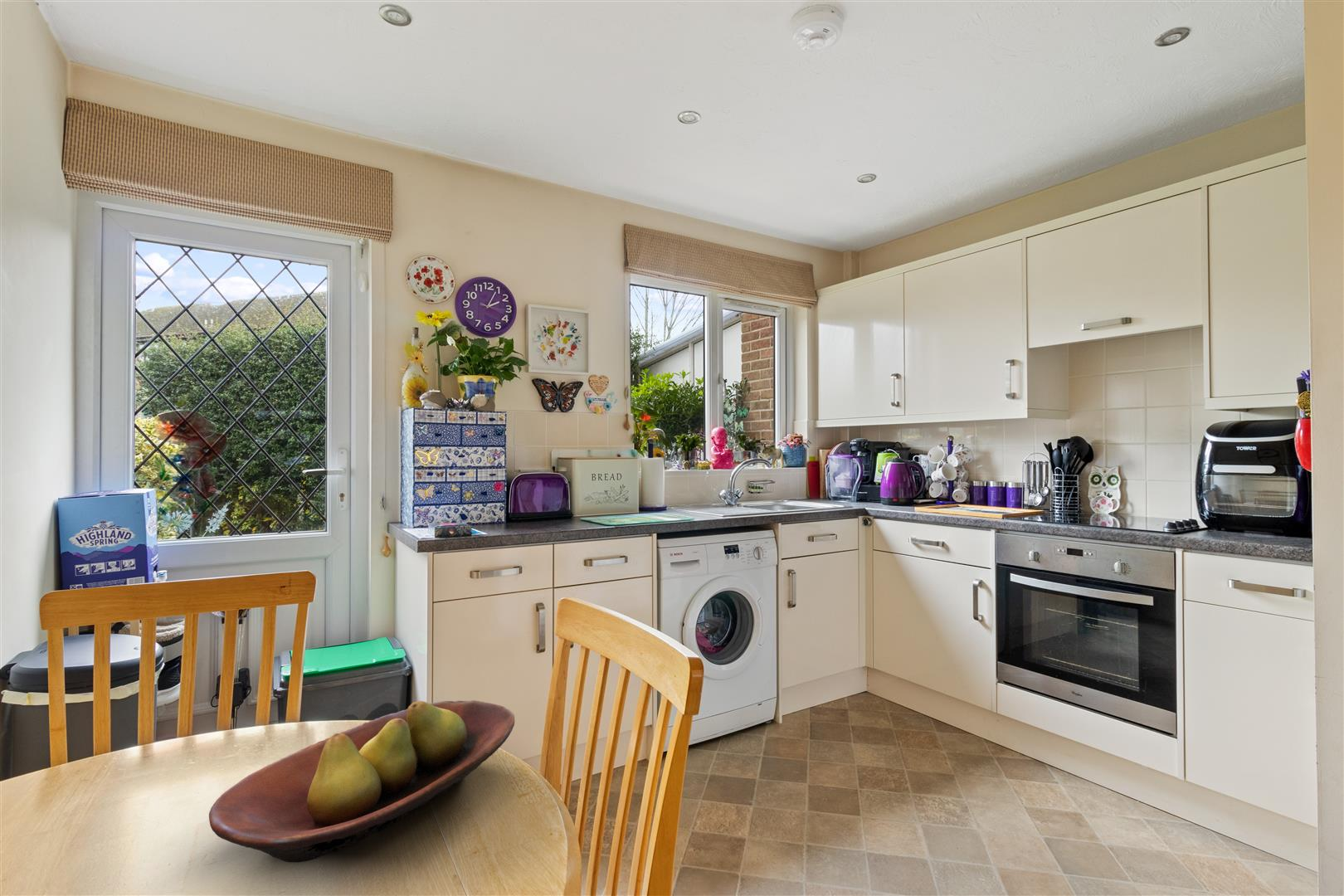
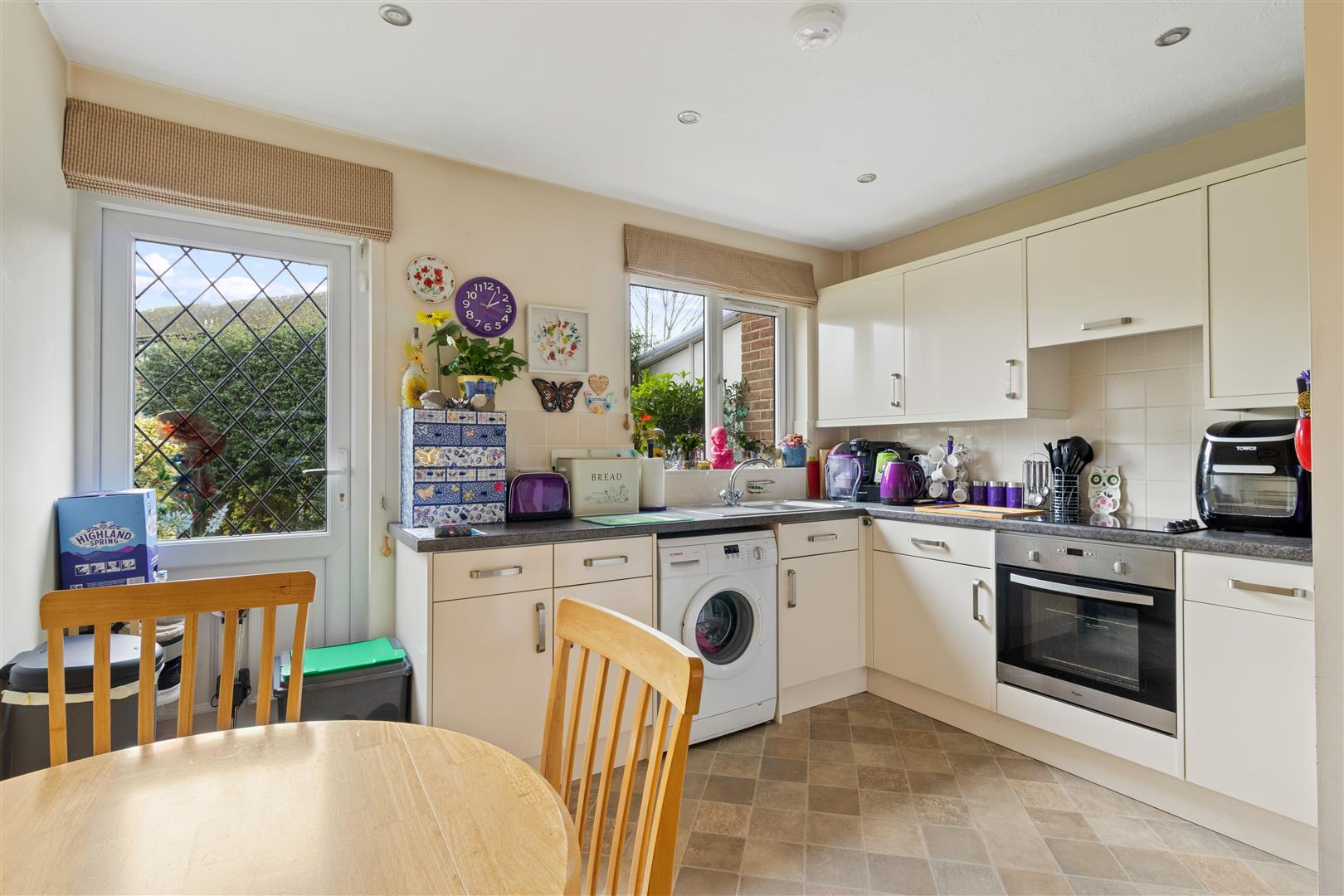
- fruit bowl [208,699,515,863]
